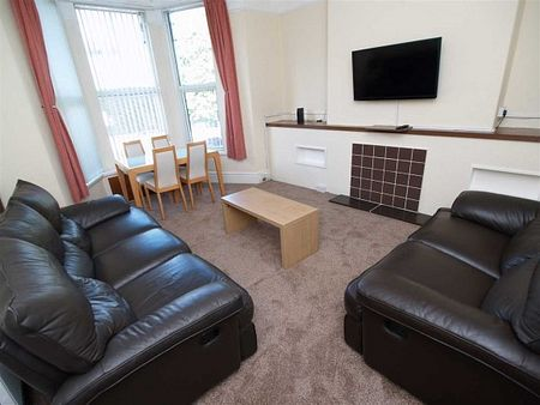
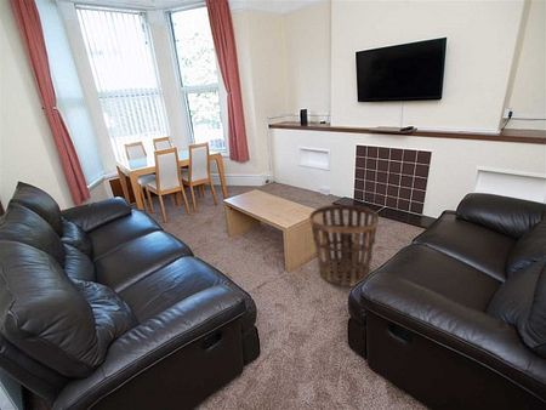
+ basket [308,204,380,287]
